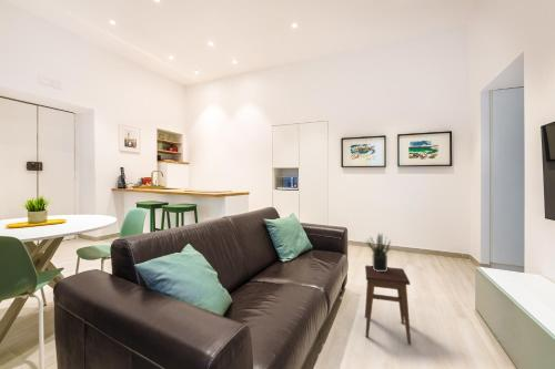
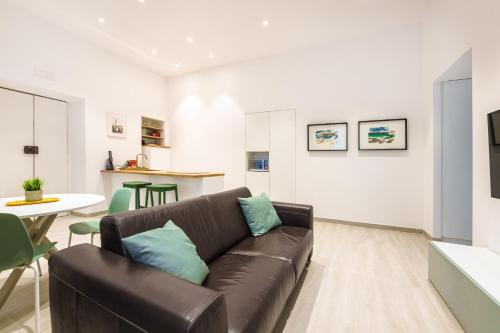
- stool [364,265,412,346]
- potted plant [363,232,392,271]
